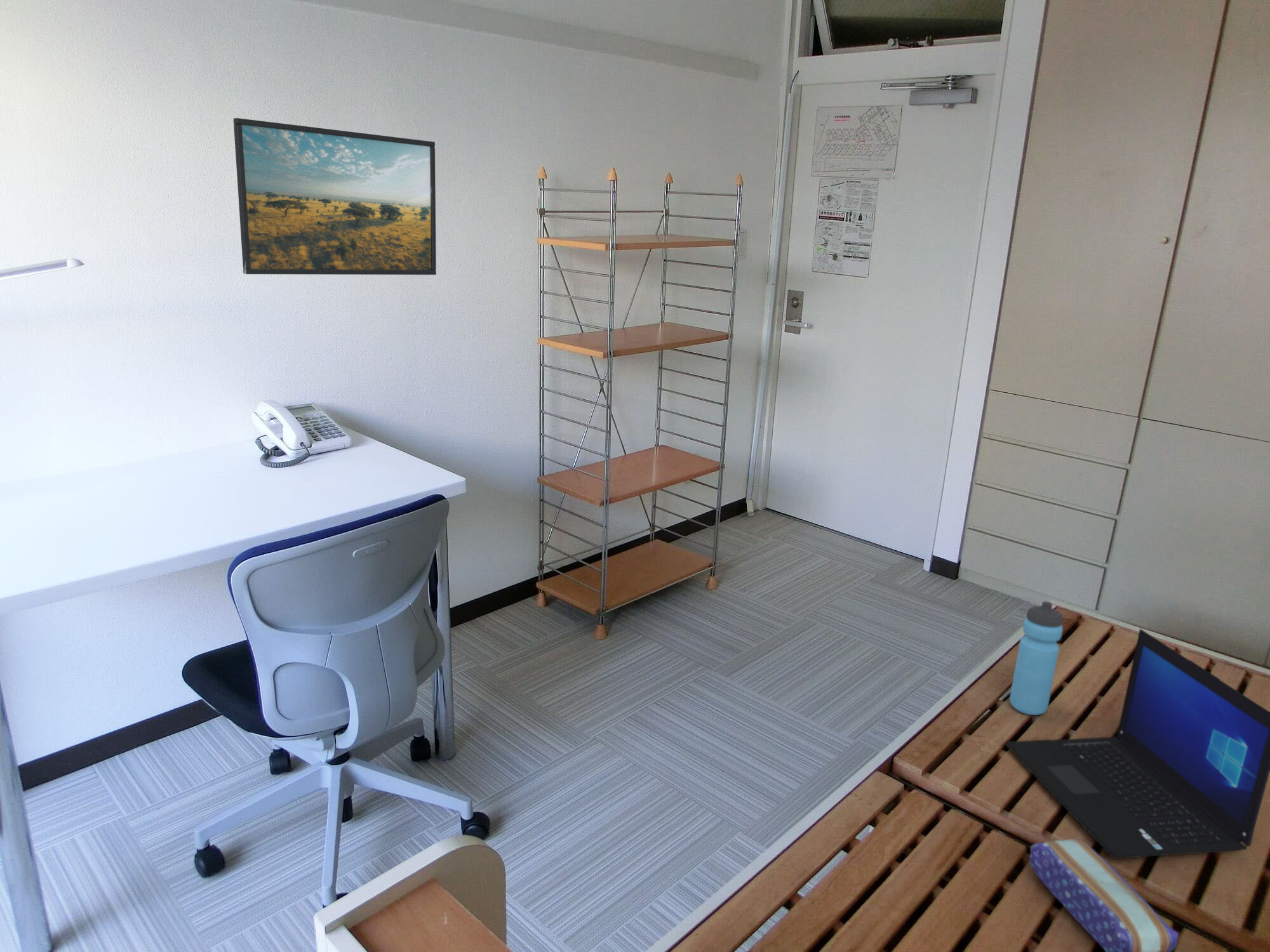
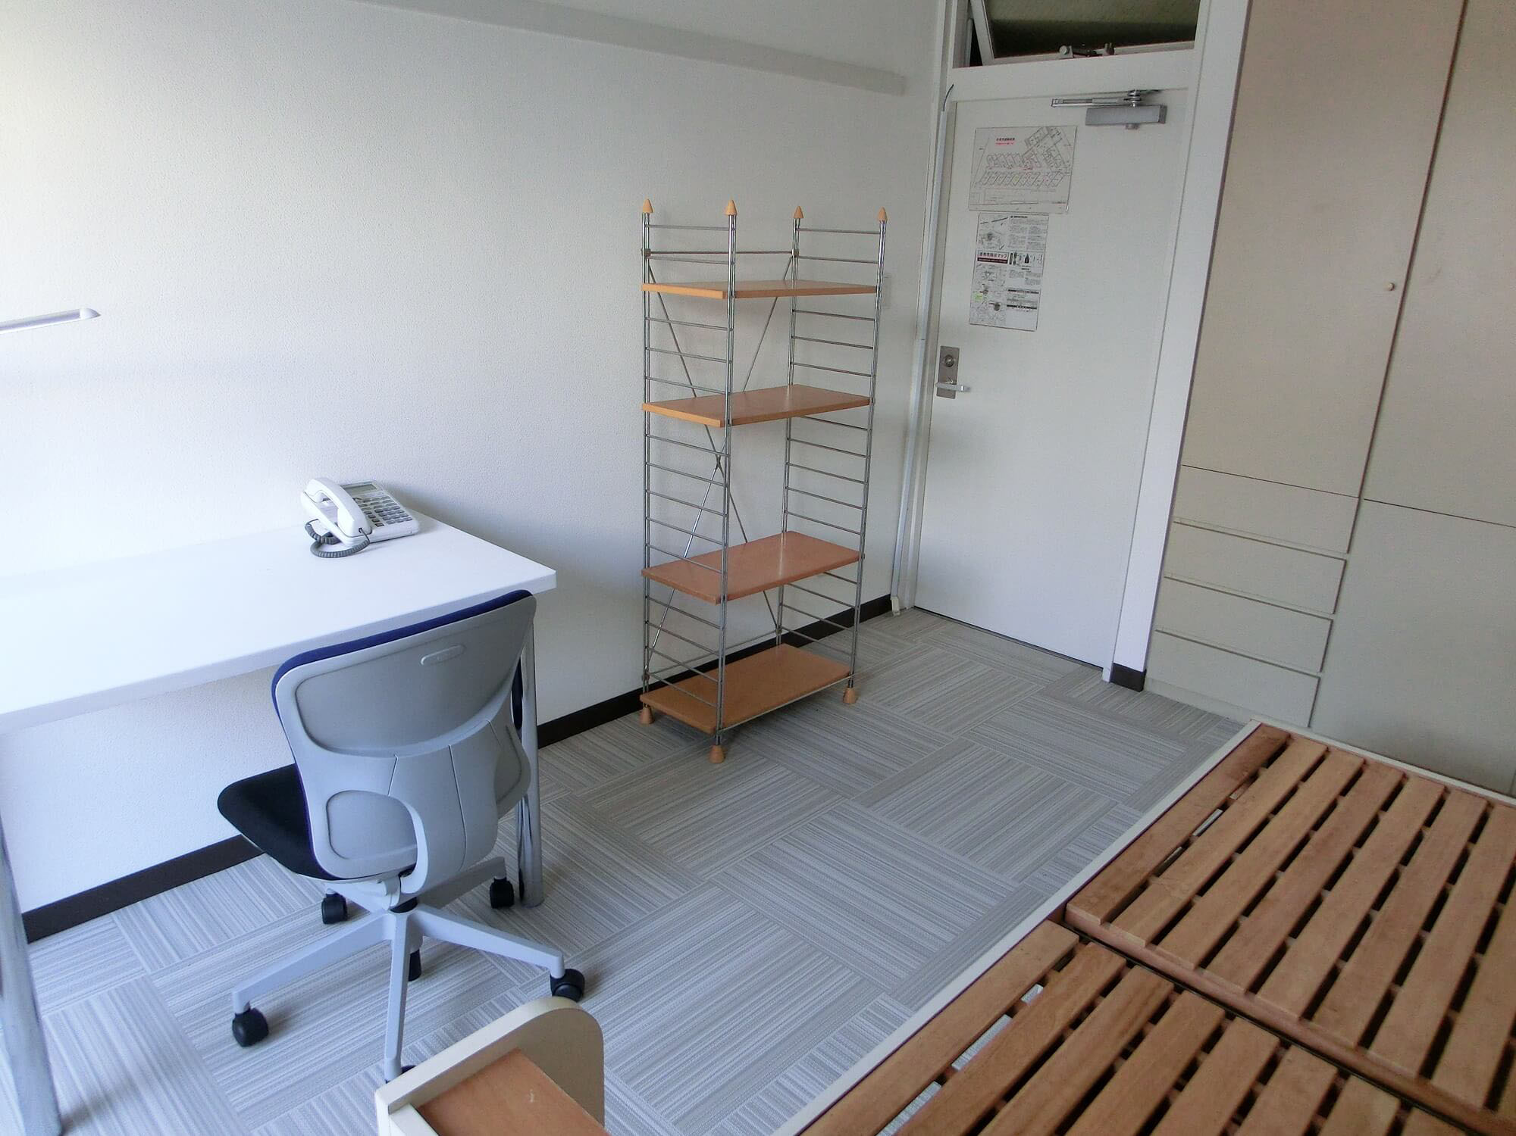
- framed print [233,117,437,275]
- water bottle [1009,601,1064,716]
- pencil case [1029,837,1179,952]
- laptop [1005,628,1270,859]
